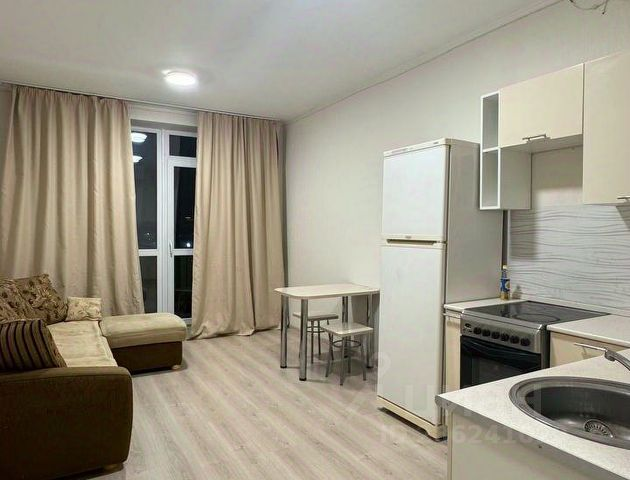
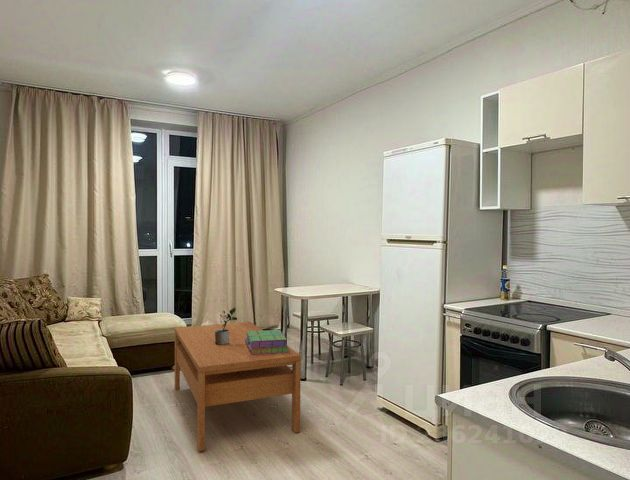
+ coffee table [173,321,302,452]
+ potted plant [215,306,238,345]
+ stack of books [245,329,289,354]
